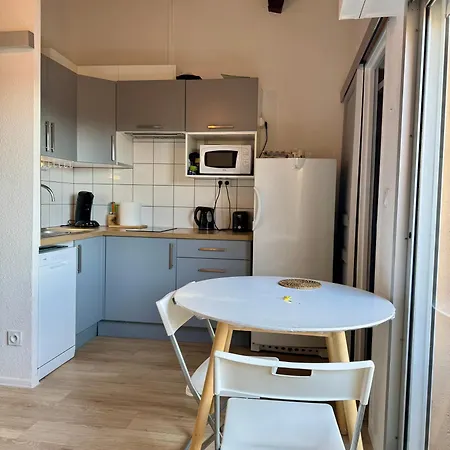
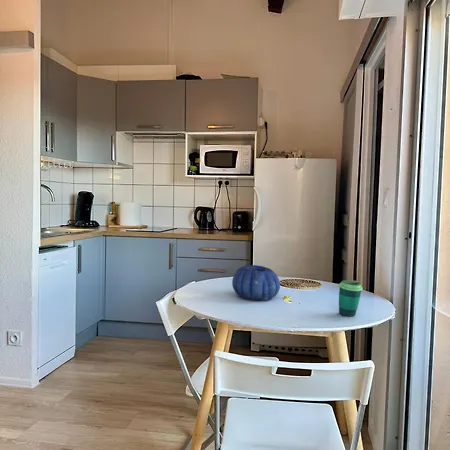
+ decorative bowl [231,264,281,301]
+ cup [338,279,363,317]
